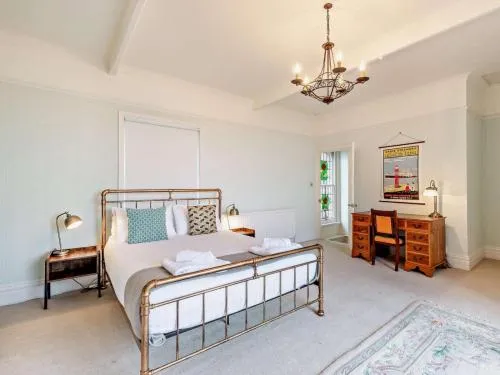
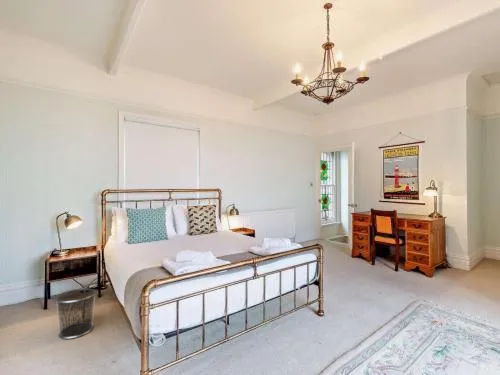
+ waste bin [54,287,97,340]
